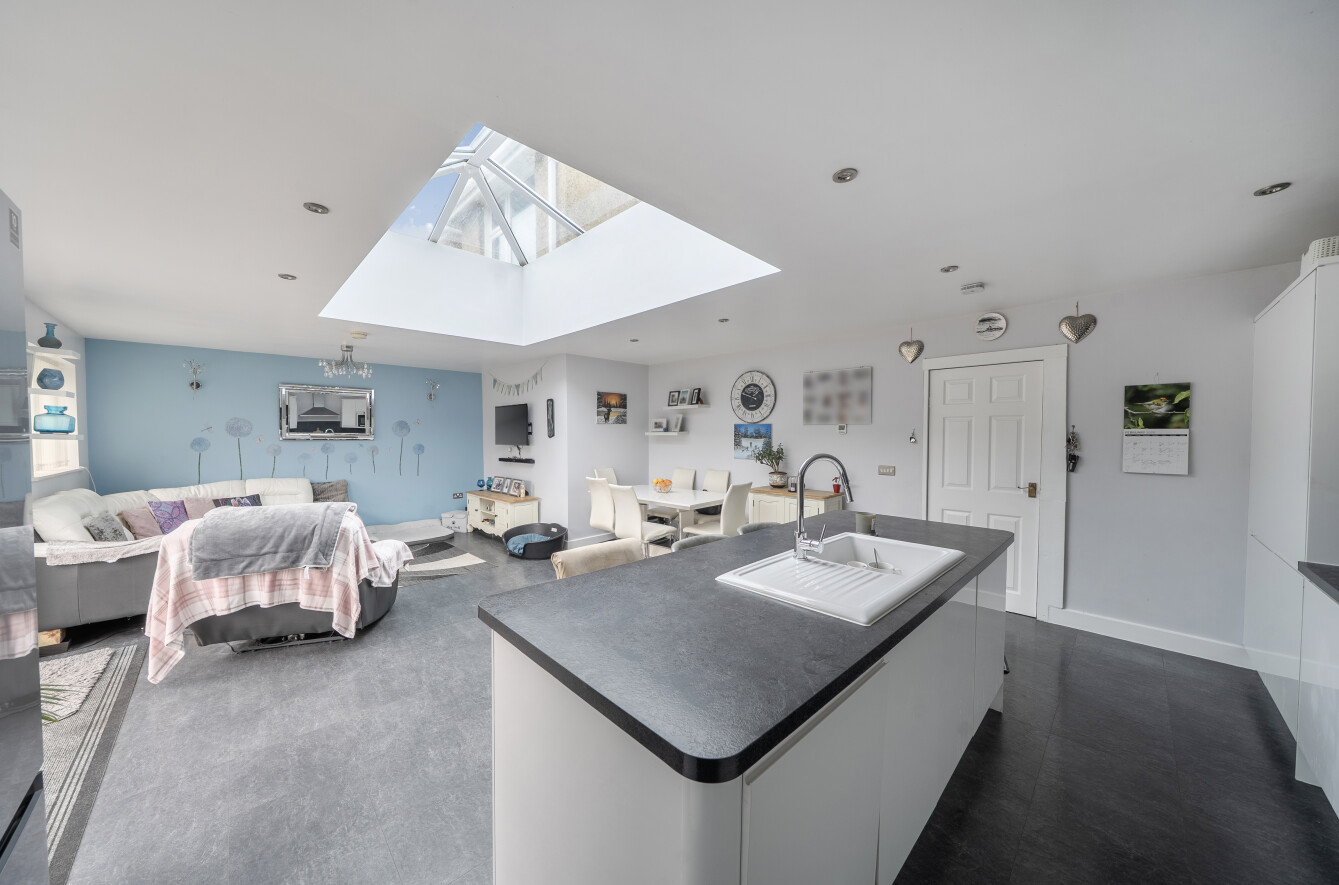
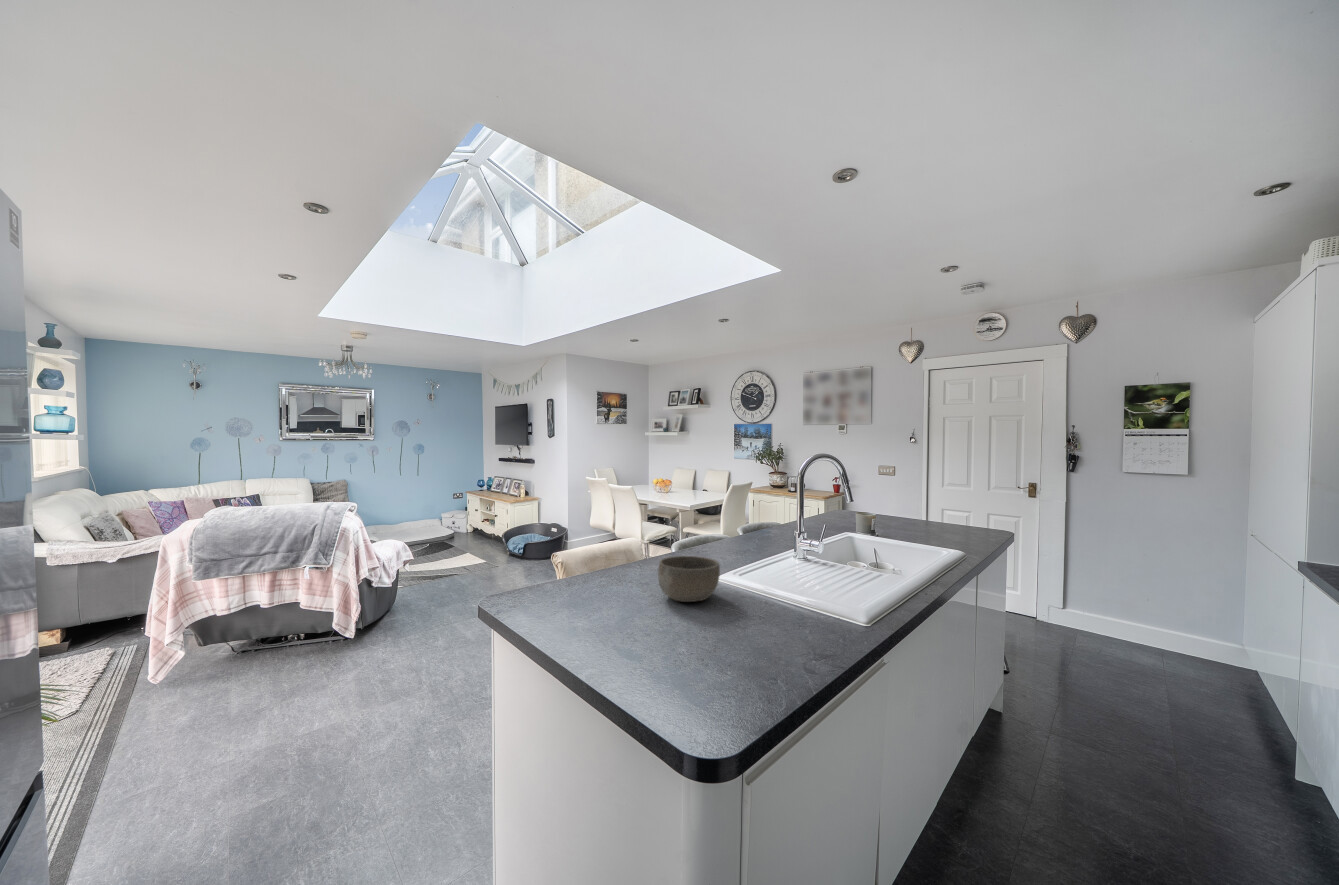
+ bowl [657,555,721,603]
